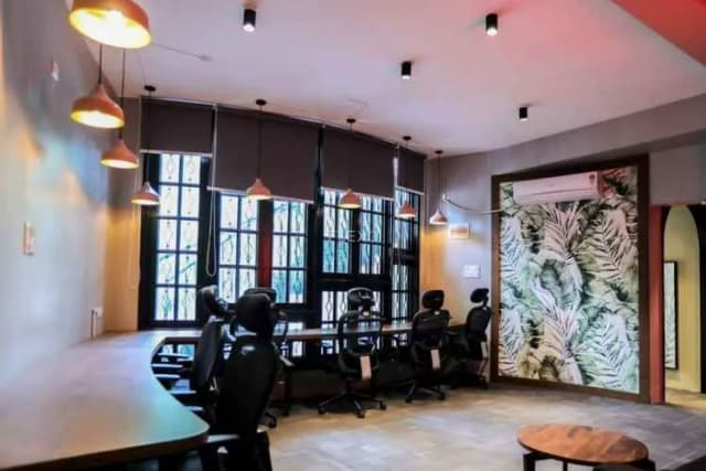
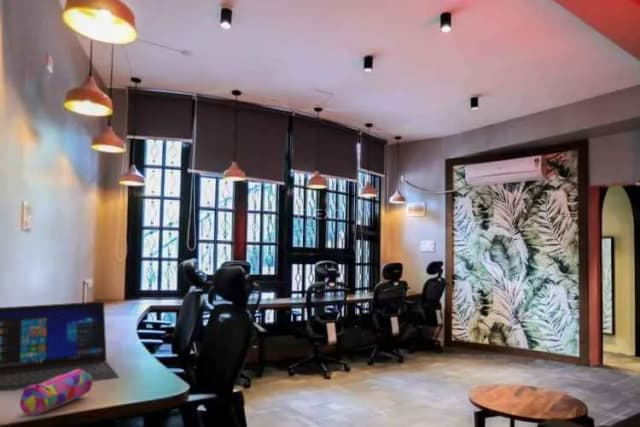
+ pencil case [19,369,93,417]
+ laptop [0,301,120,392]
